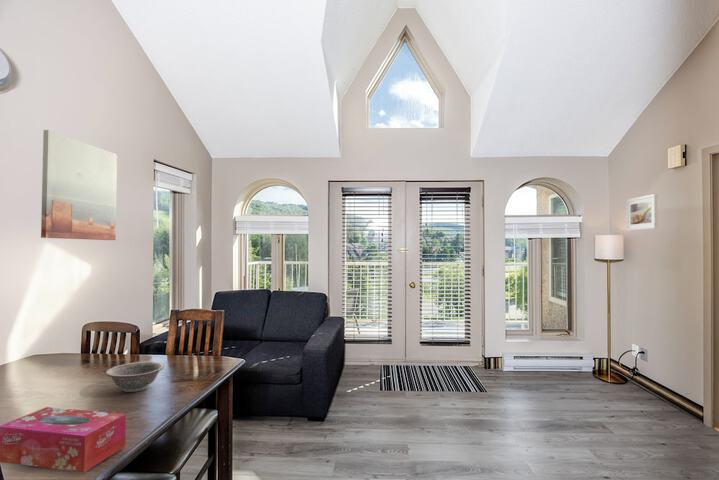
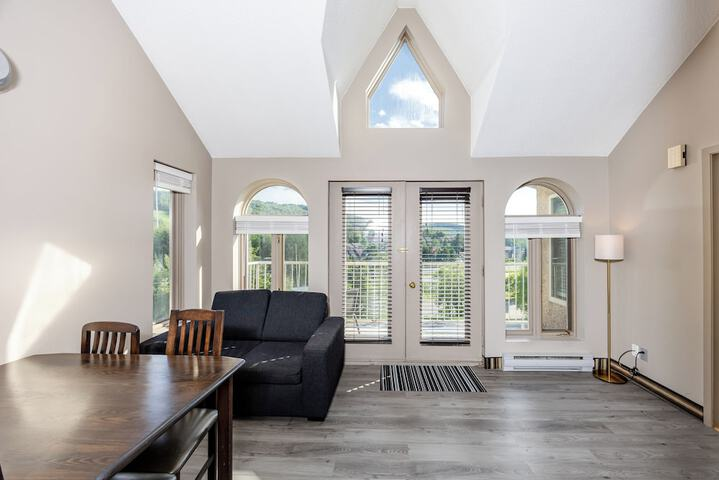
- tissue box [0,406,127,473]
- decorative bowl [105,361,165,393]
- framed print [625,193,658,232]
- wall art [40,129,118,241]
